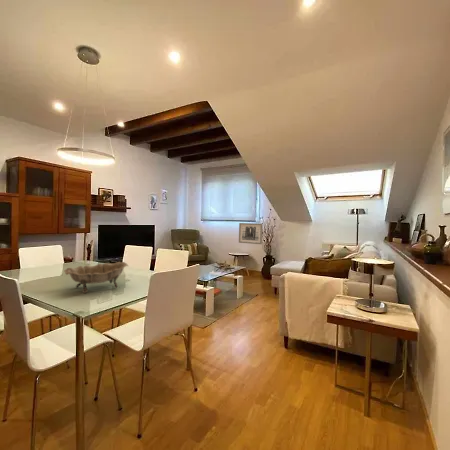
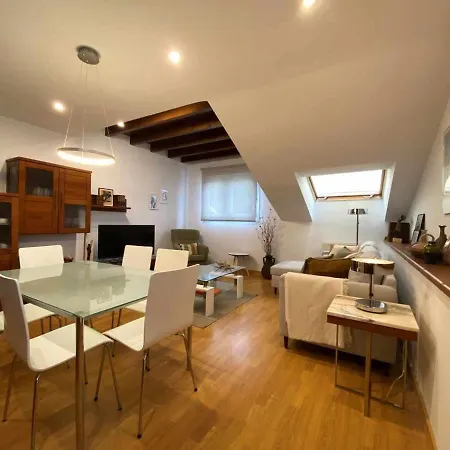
- wall art [238,222,263,245]
- decorative bowl [63,261,129,294]
